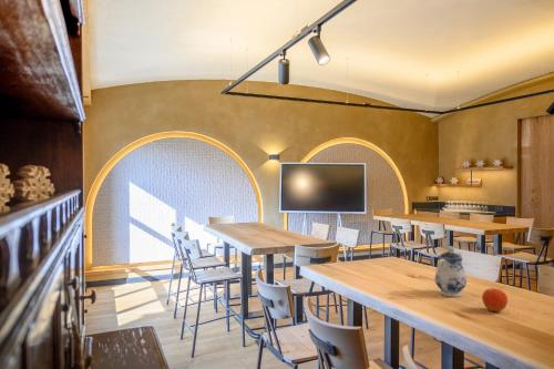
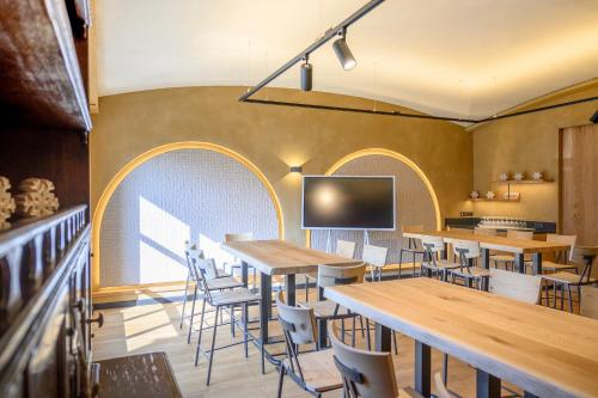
- fruit [481,287,509,312]
- teapot [434,245,468,298]
